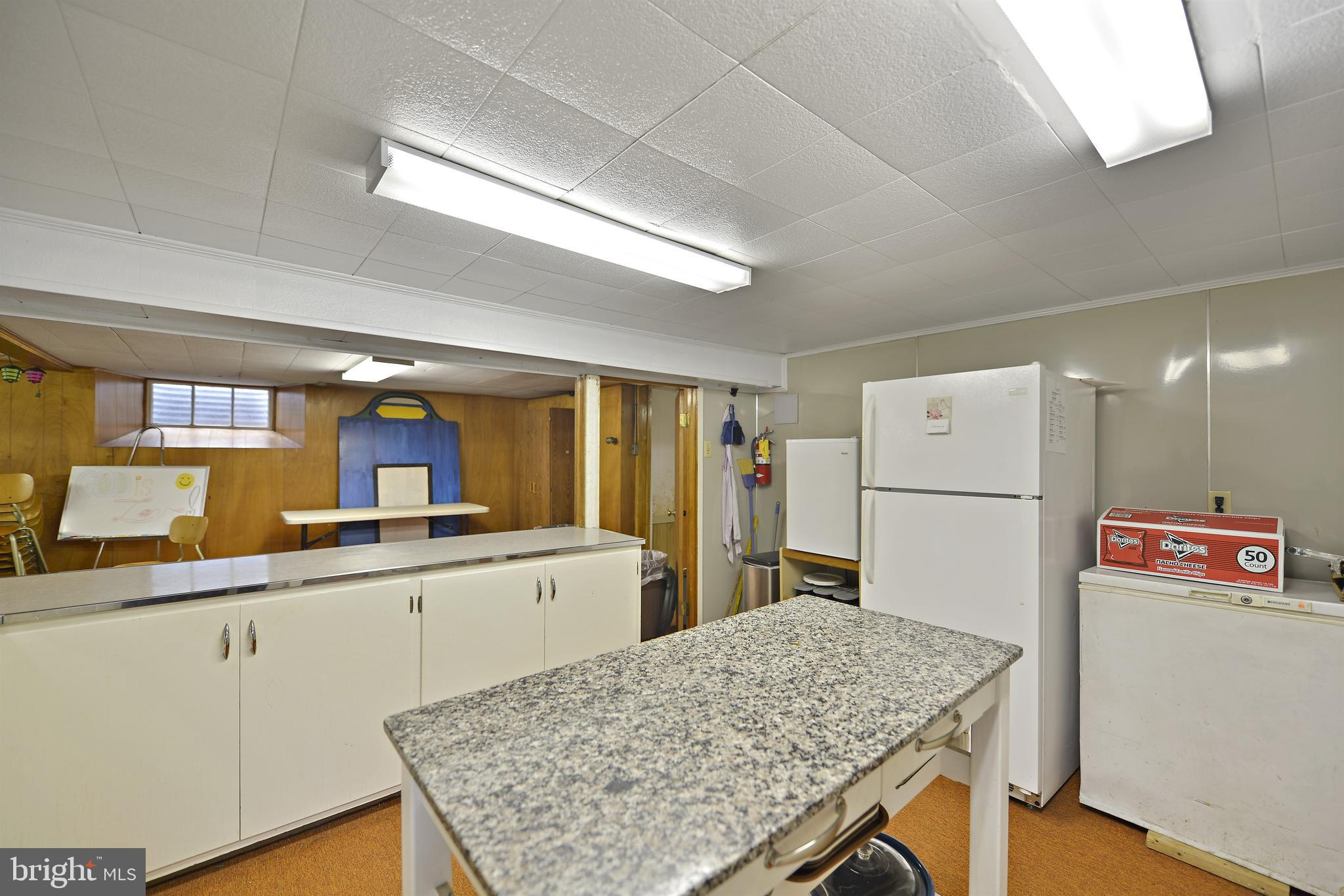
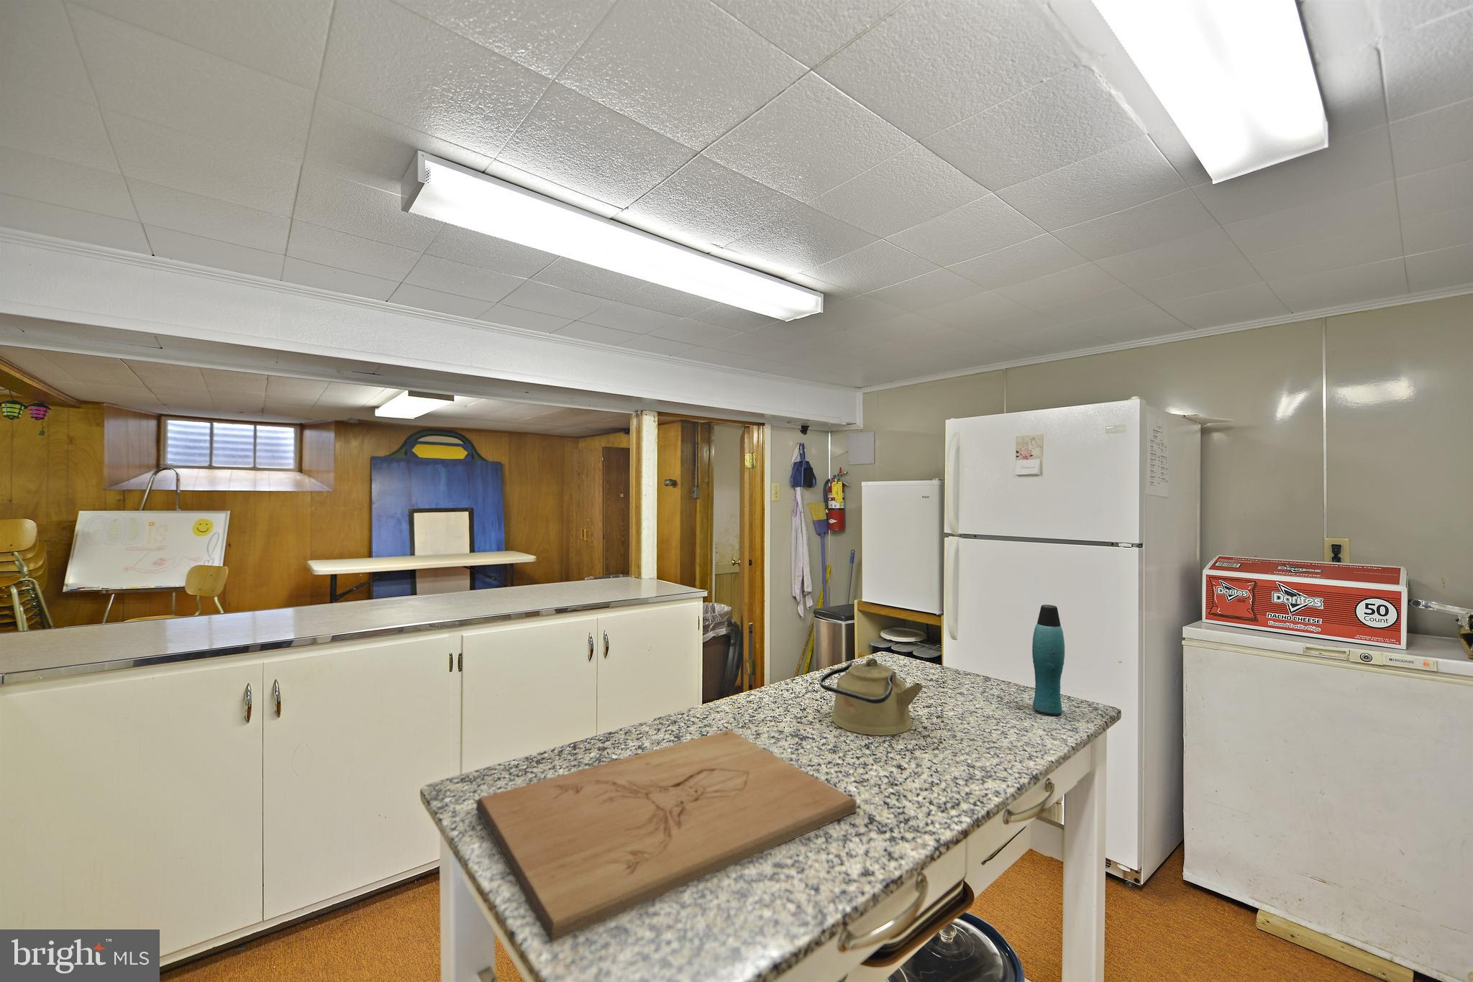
+ cutting board [475,729,857,943]
+ bottle [1031,604,1065,716]
+ kettle [819,658,924,736]
